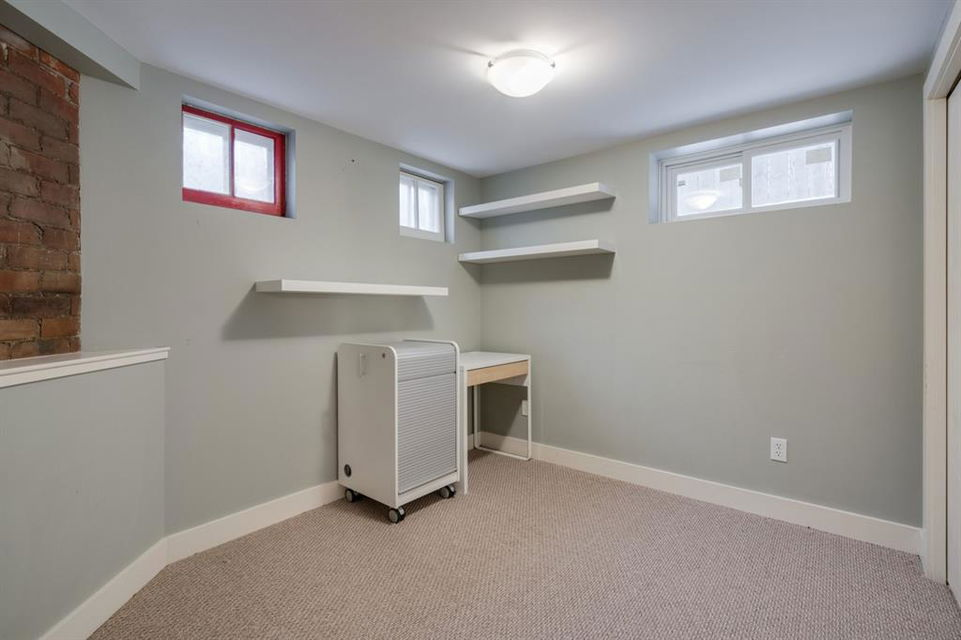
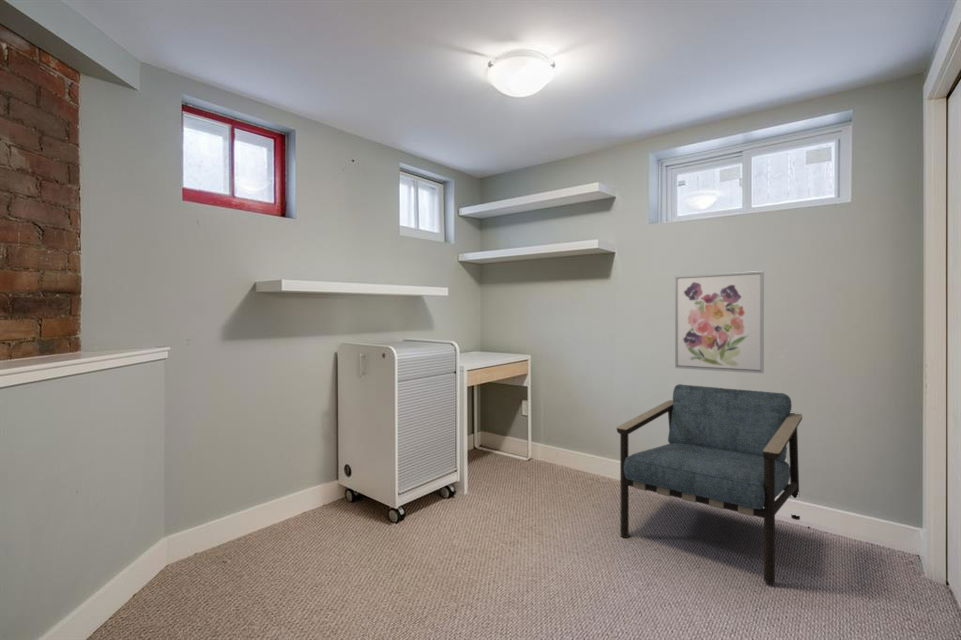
+ wall art [674,270,765,374]
+ armchair [616,383,803,585]
